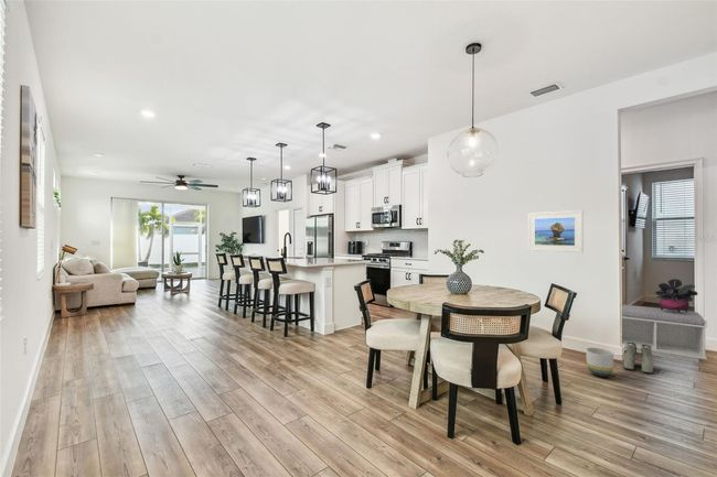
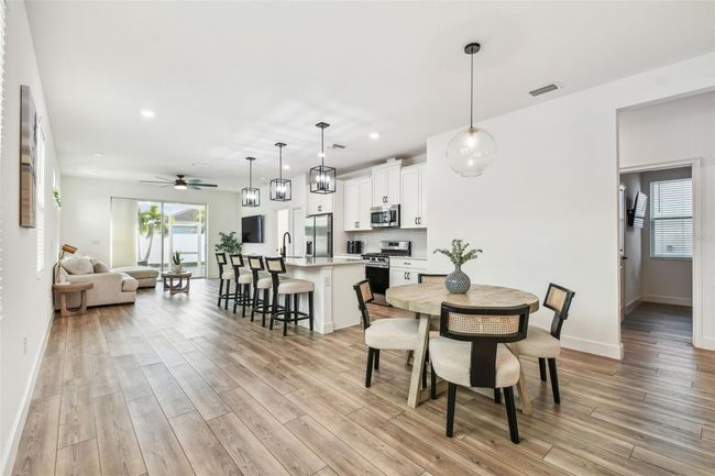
- bench [621,304,708,364]
- planter [585,347,614,378]
- boots [623,343,654,375]
- potted plant [655,278,698,313]
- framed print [527,209,585,253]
